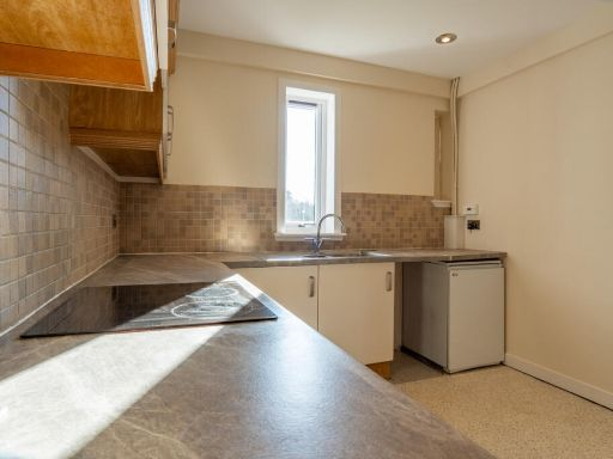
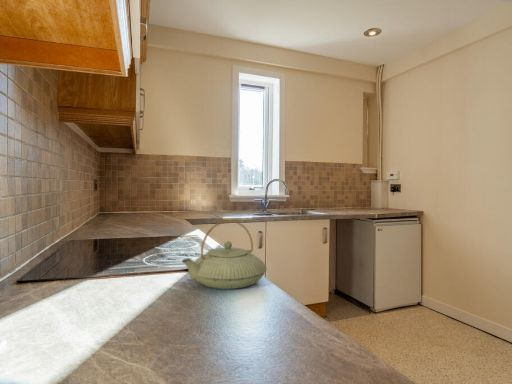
+ teapot [181,219,268,290]
